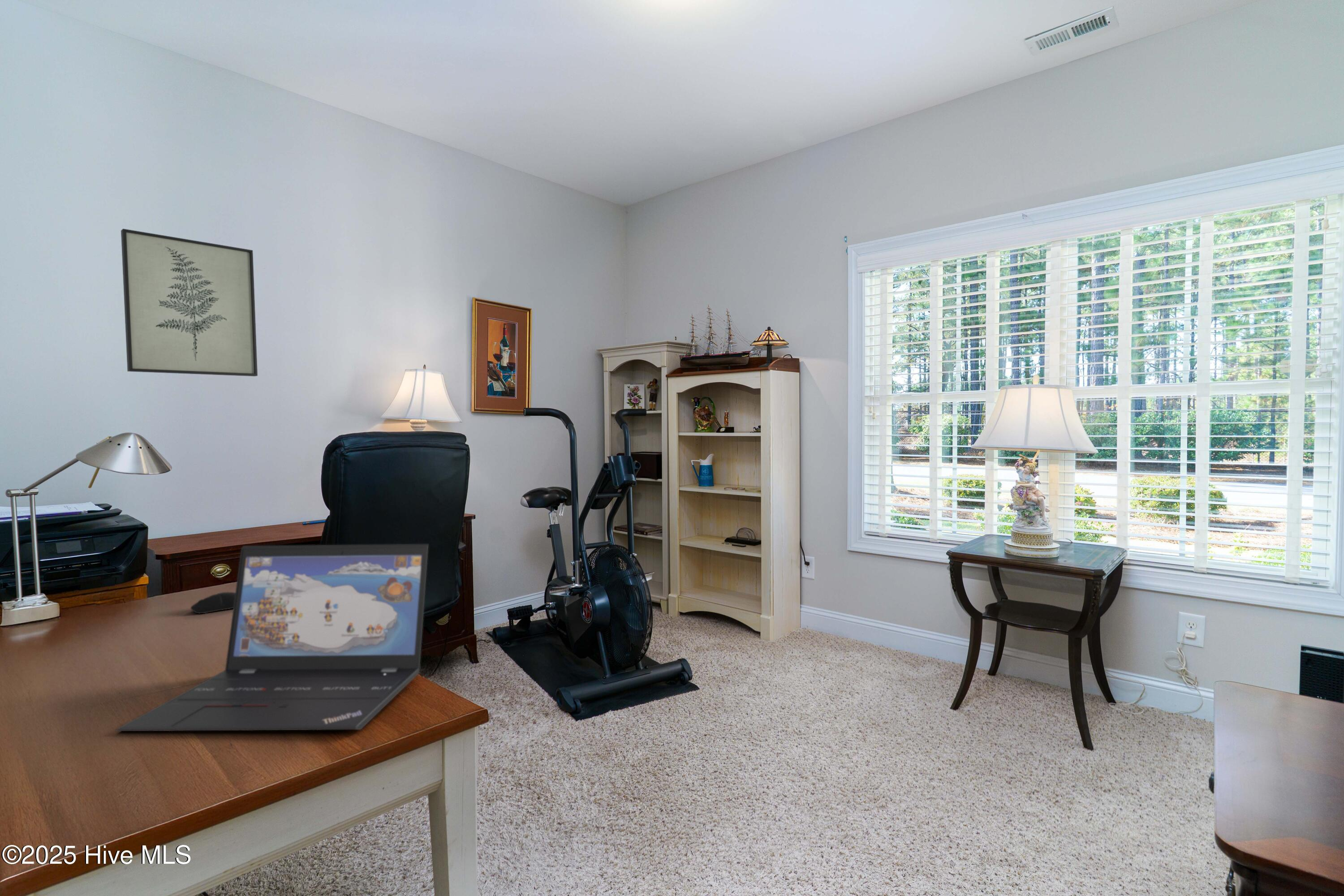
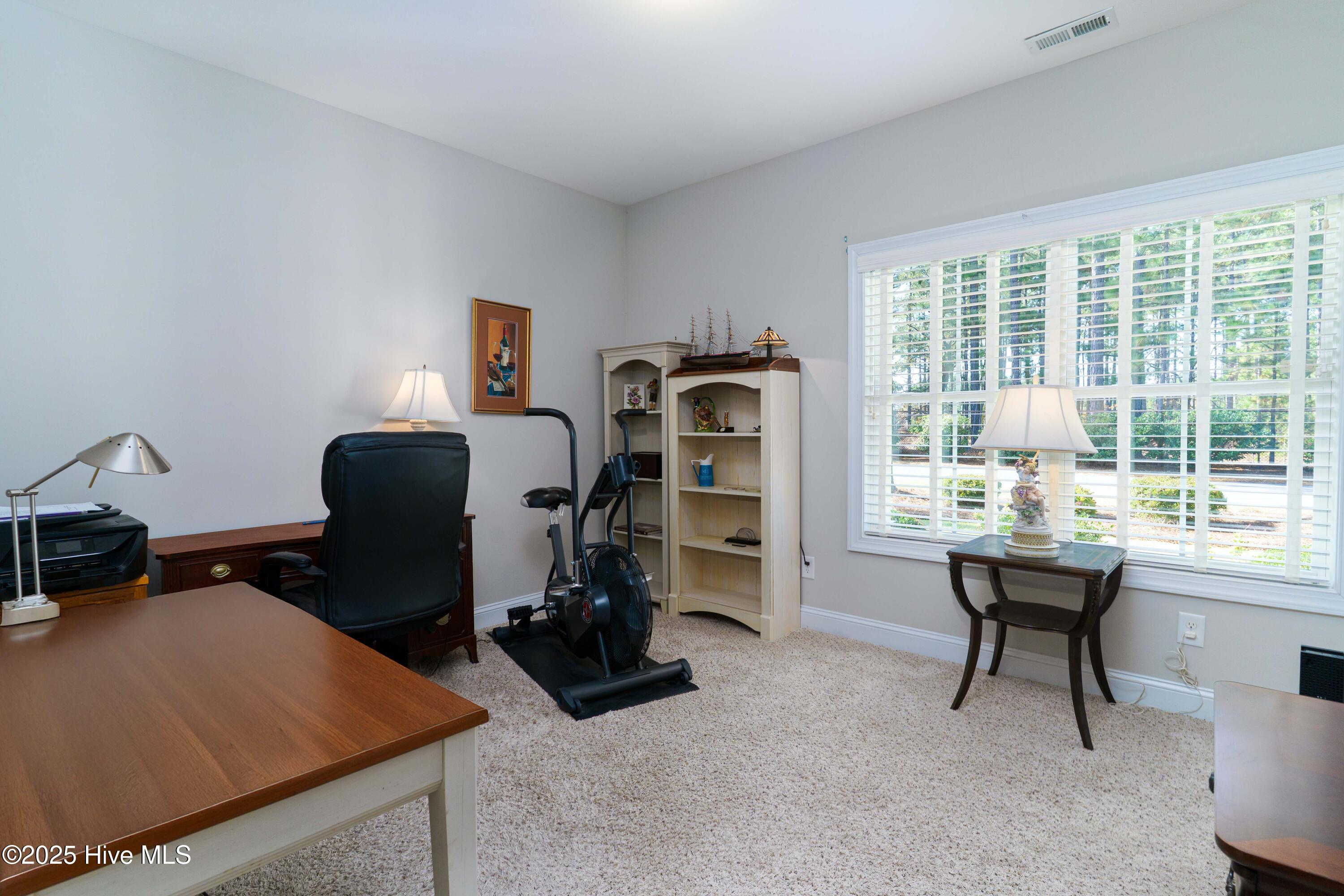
- wall art [121,228,258,377]
- laptop [115,543,429,732]
- computer mouse [190,592,235,614]
